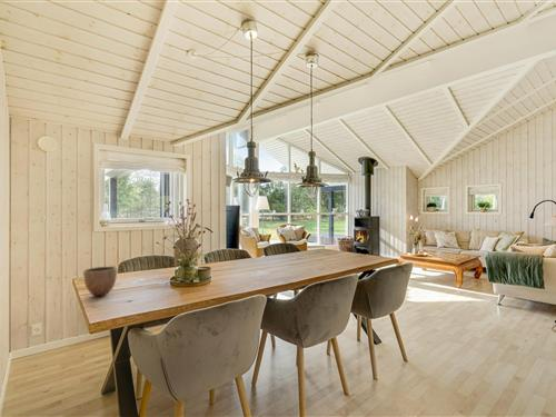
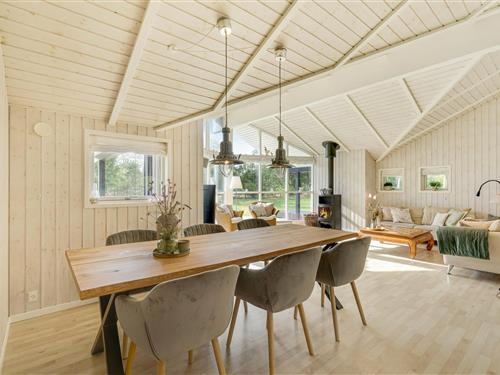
- decorative bowl [82,266,118,298]
